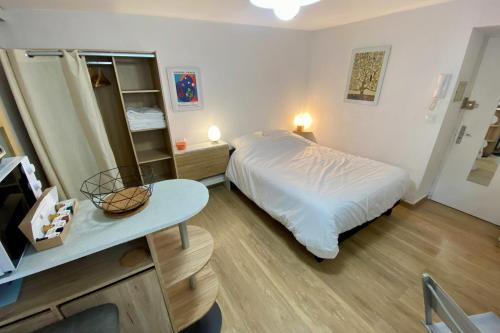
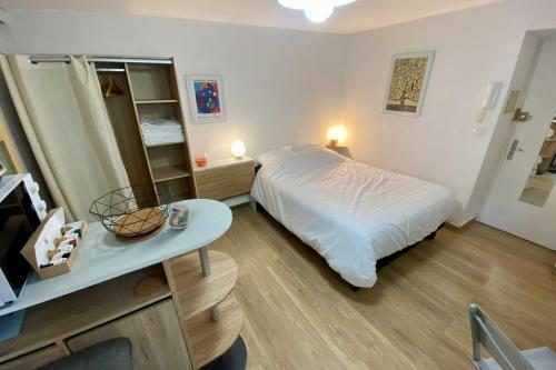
+ mug [168,202,190,230]
